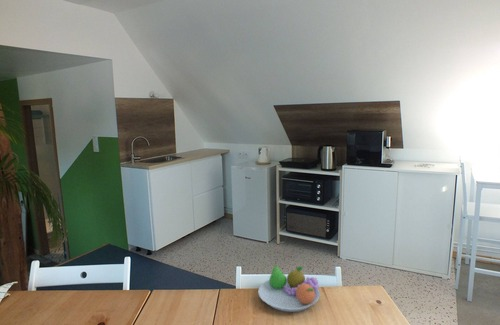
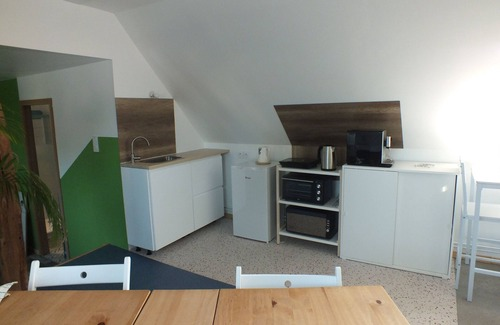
- fruit bowl [257,264,321,313]
